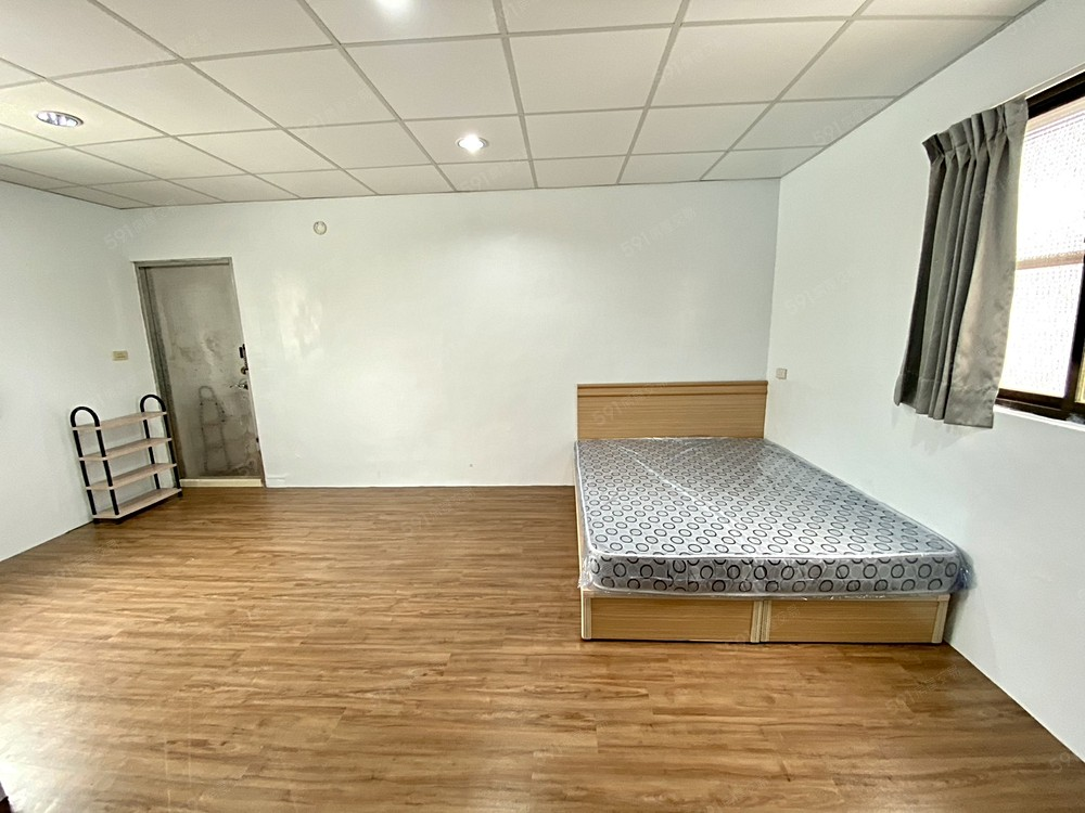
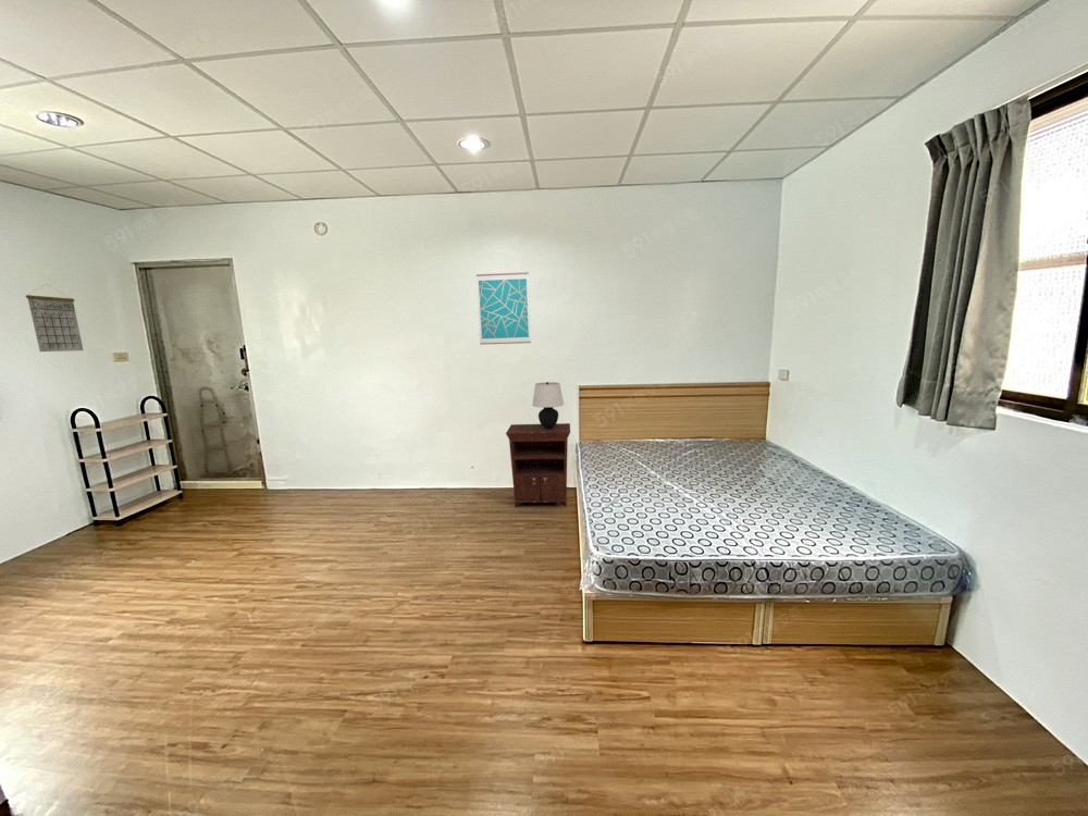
+ table lamp [531,381,565,429]
+ calendar [25,283,85,353]
+ nightstand [505,422,571,508]
+ wall art [475,271,532,346]
